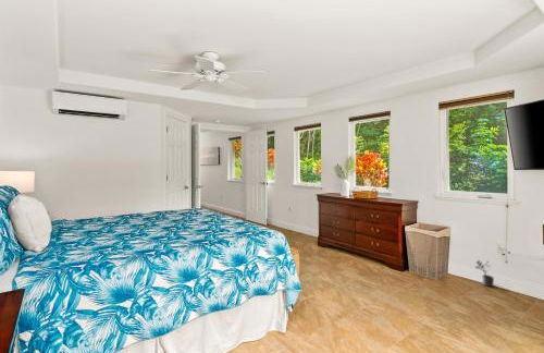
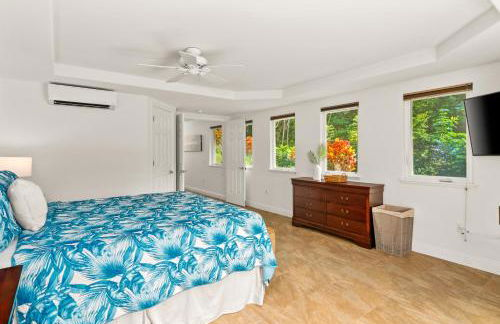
- potted plant [475,259,495,288]
